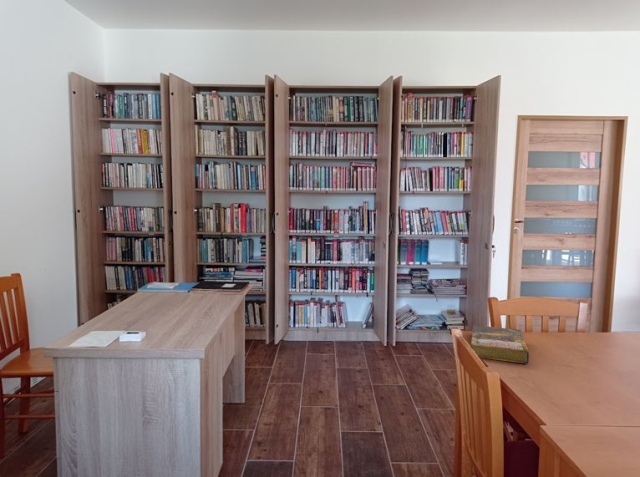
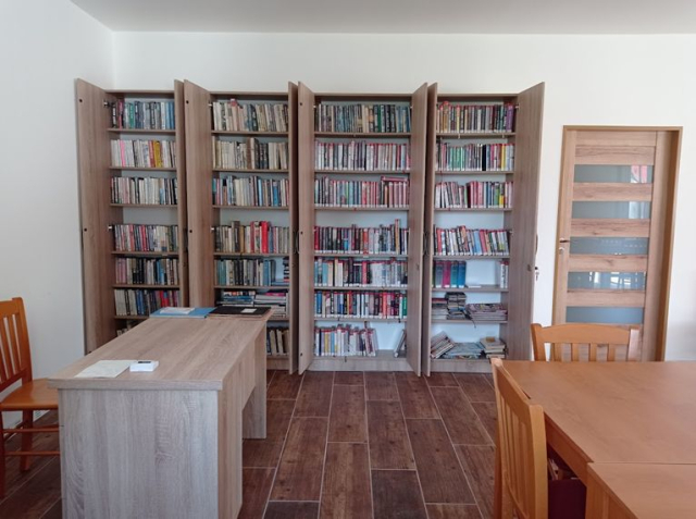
- book [470,324,530,365]
